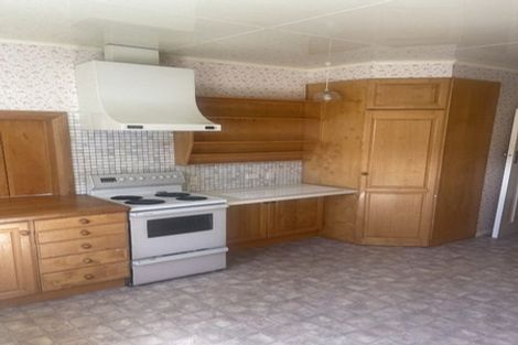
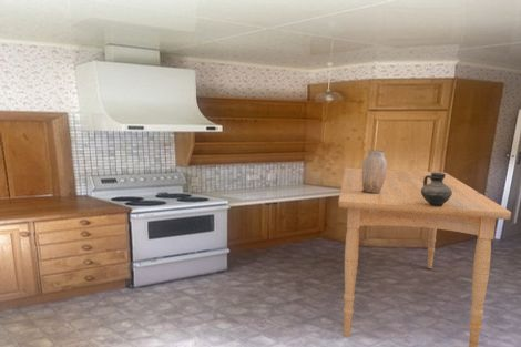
+ dining table [337,166,512,347]
+ ceramic pitcher [421,171,452,206]
+ vase [361,149,388,194]
